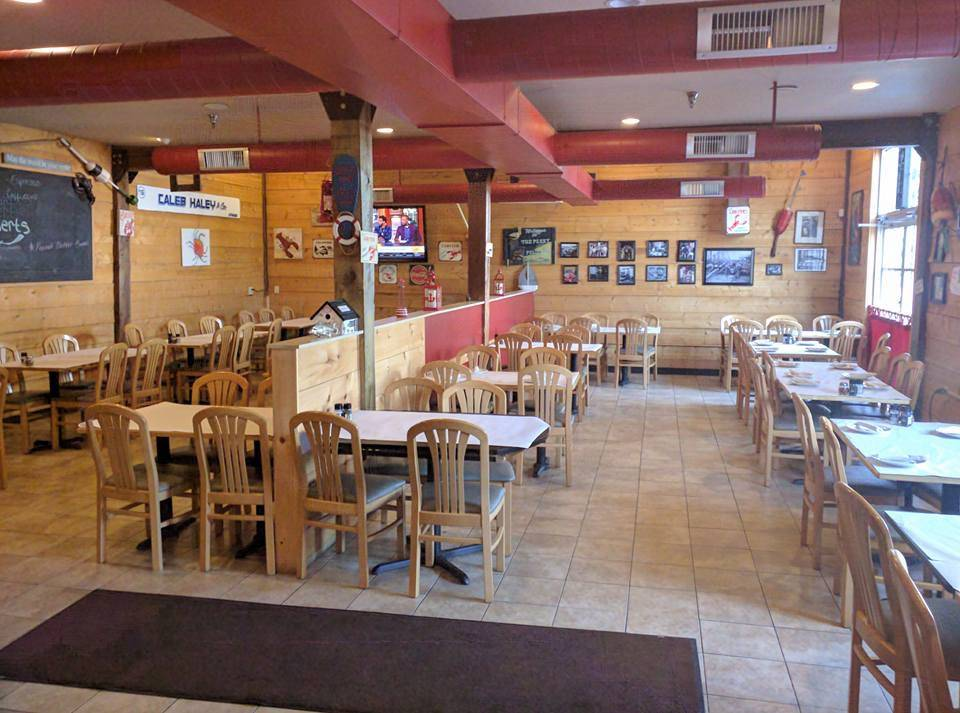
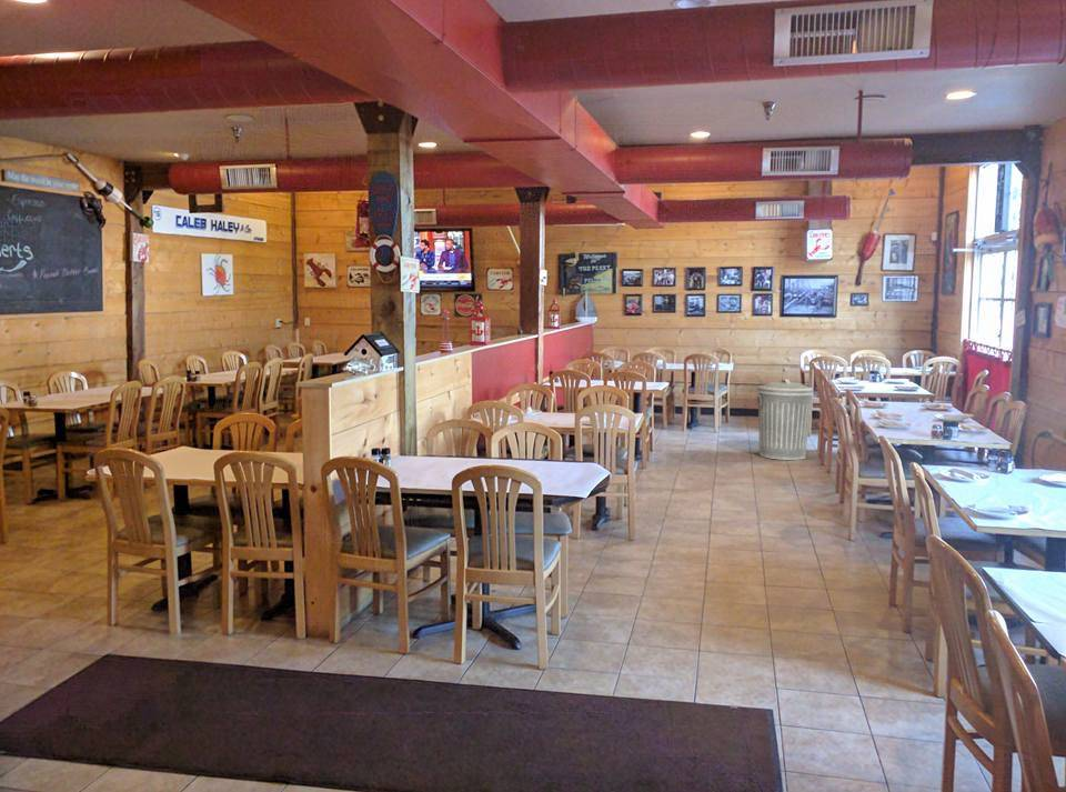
+ trash can [756,378,814,461]
